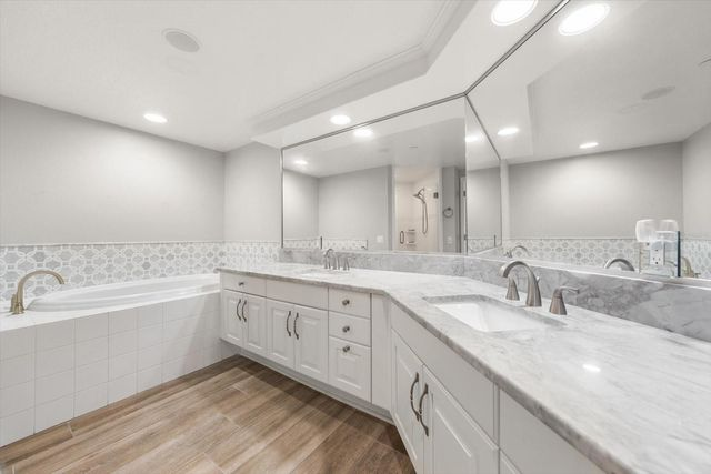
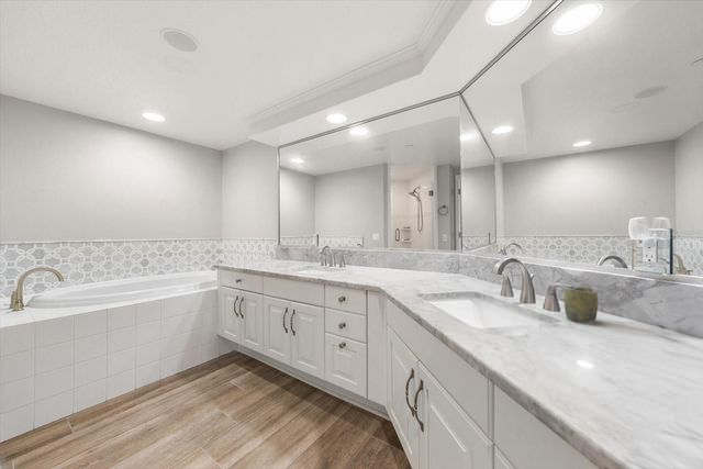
+ cup [563,287,599,323]
